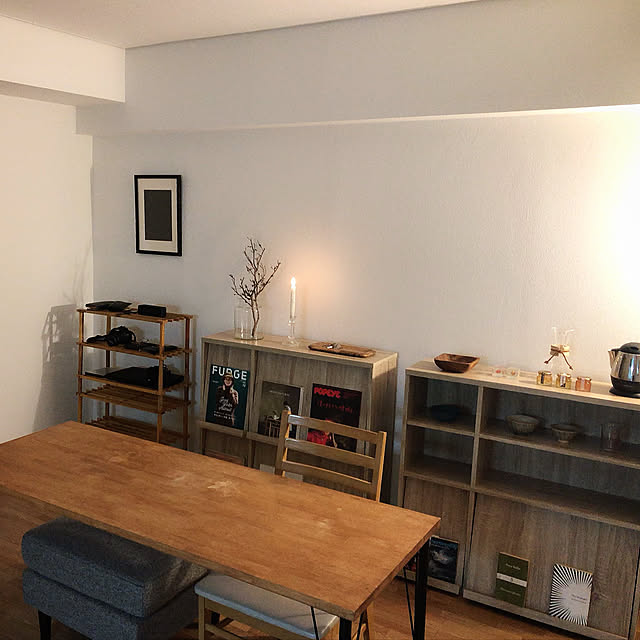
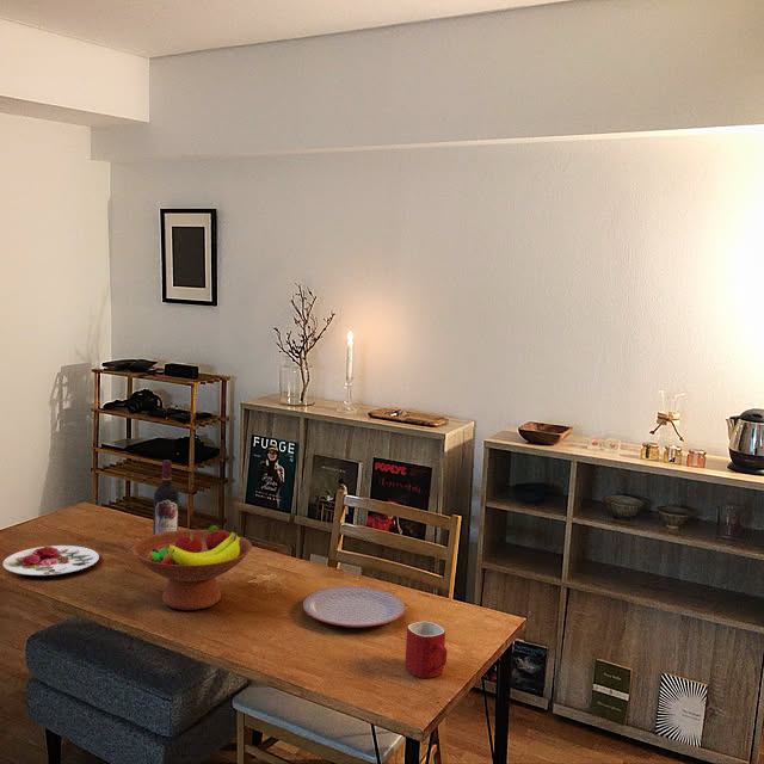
+ plate [302,585,406,628]
+ fruit bowl [131,524,253,611]
+ plate [1,544,100,577]
+ mug [403,620,448,679]
+ wine bottle [152,458,180,535]
